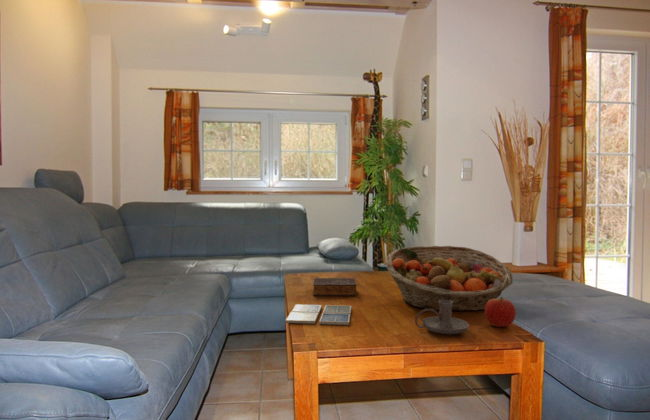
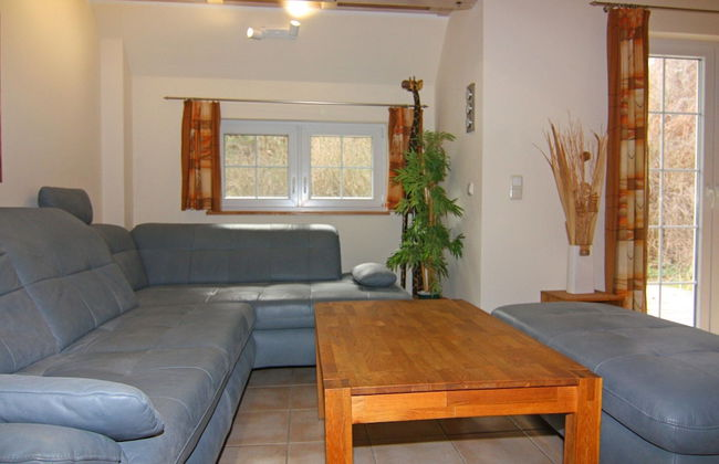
- candle holder [414,300,470,335]
- book [312,277,358,297]
- drink coaster [285,303,352,326]
- apple [484,296,517,328]
- fruit basket [385,245,514,312]
